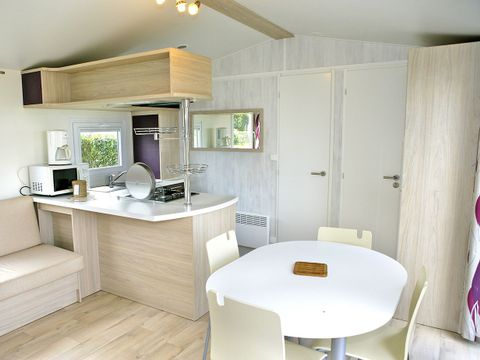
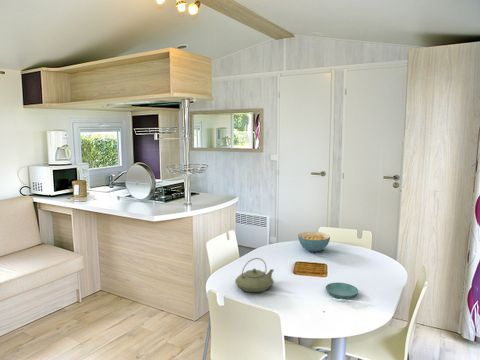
+ cereal bowl [297,231,331,253]
+ saucer [325,282,359,300]
+ teapot [234,257,275,293]
